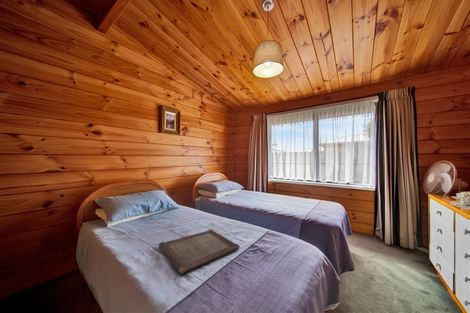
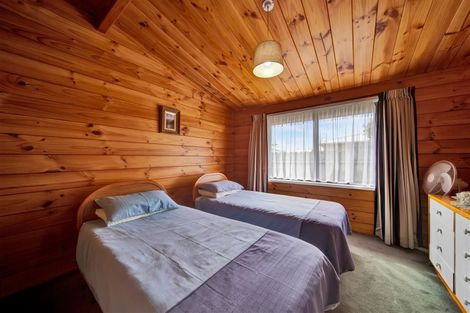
- serving tray [158,229,241,275]
